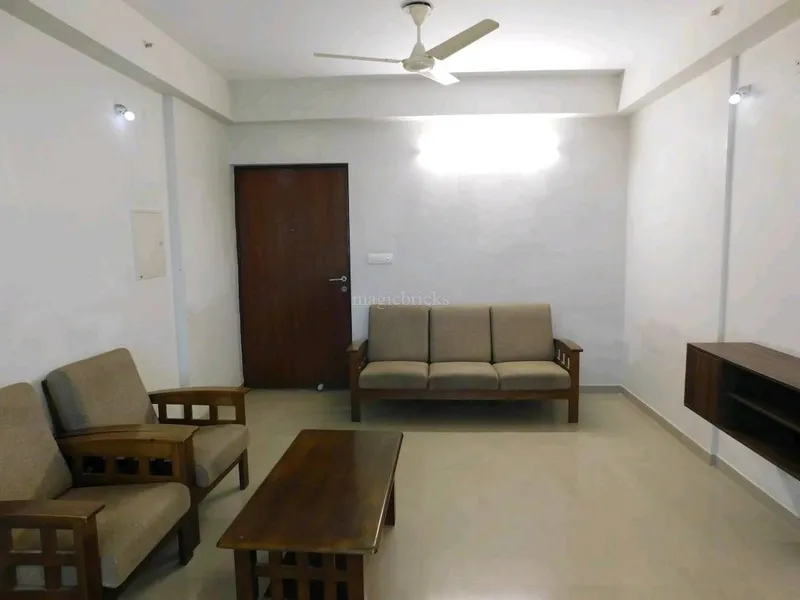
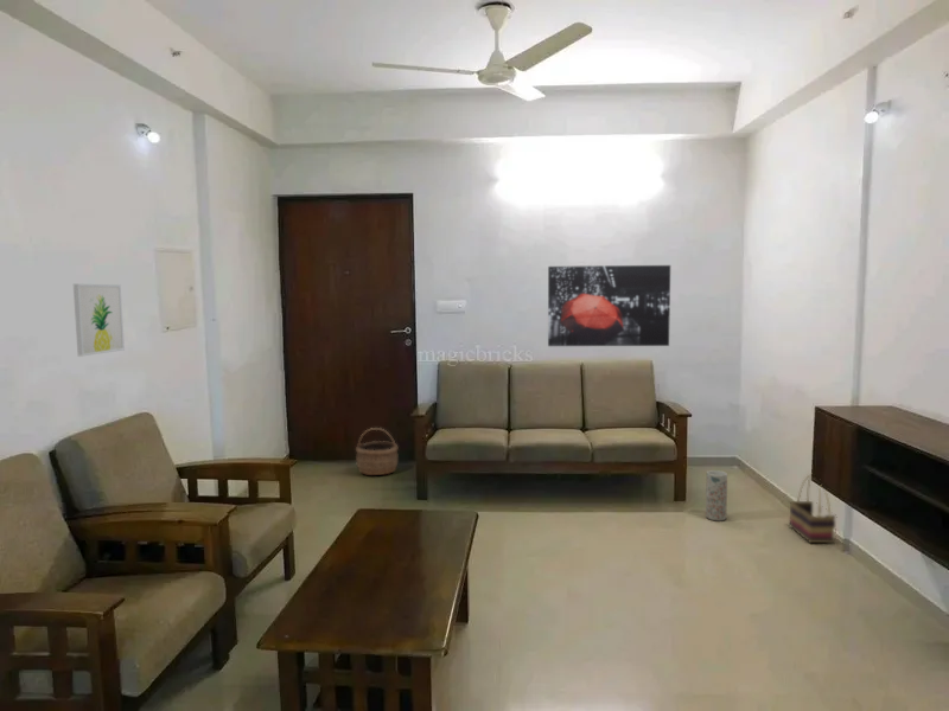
+ basket [789,473,836,544]
+ wall art [72,283,126,358]
+ vase [705,469,728,521]
+ wall art [547,264,671,347]
+ wicker basket [355,427,400,476]
